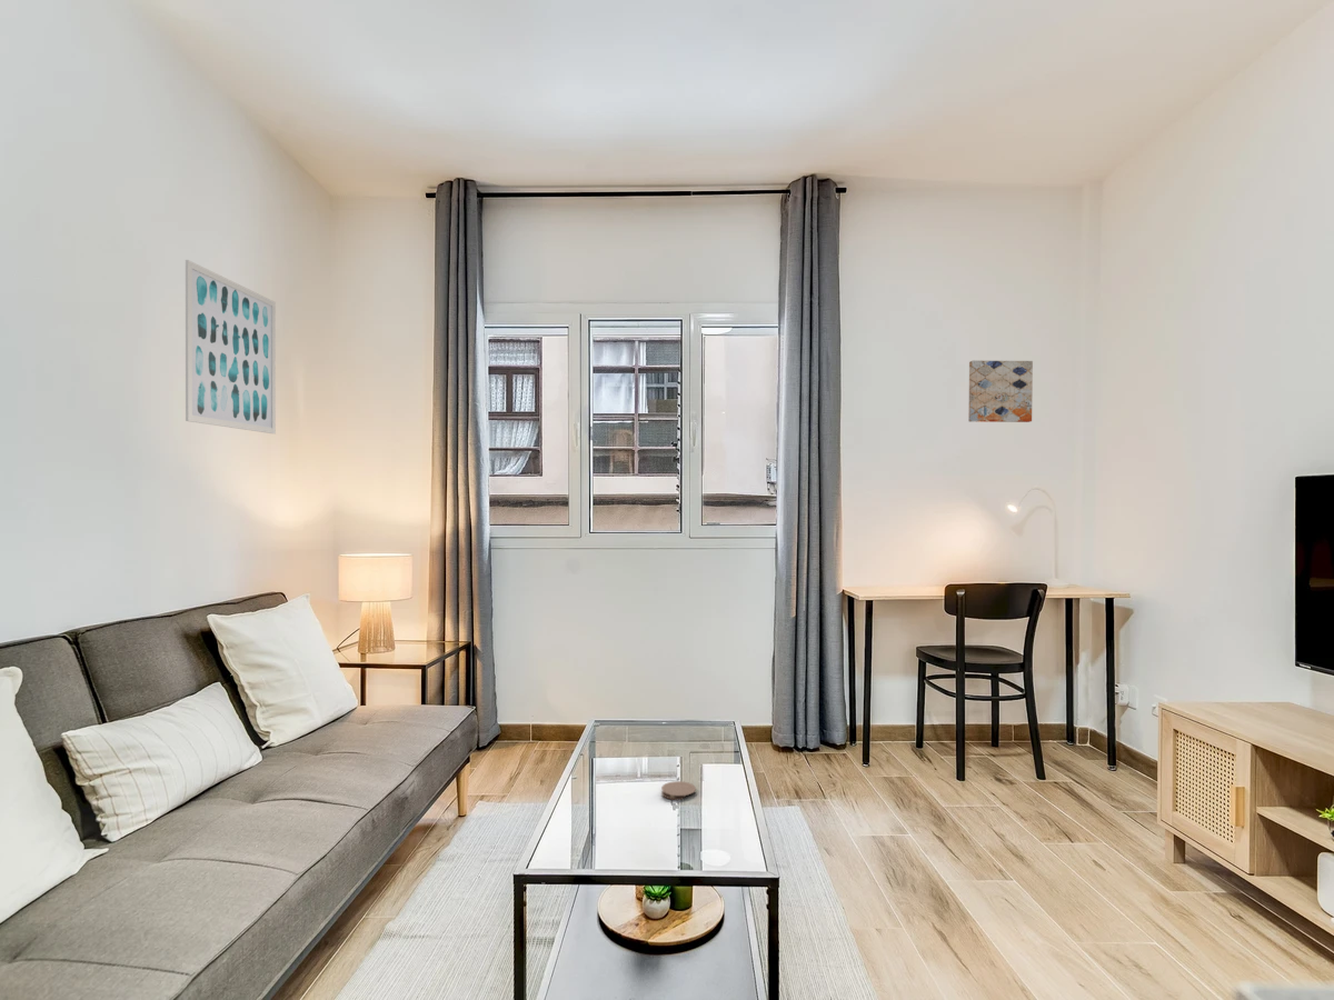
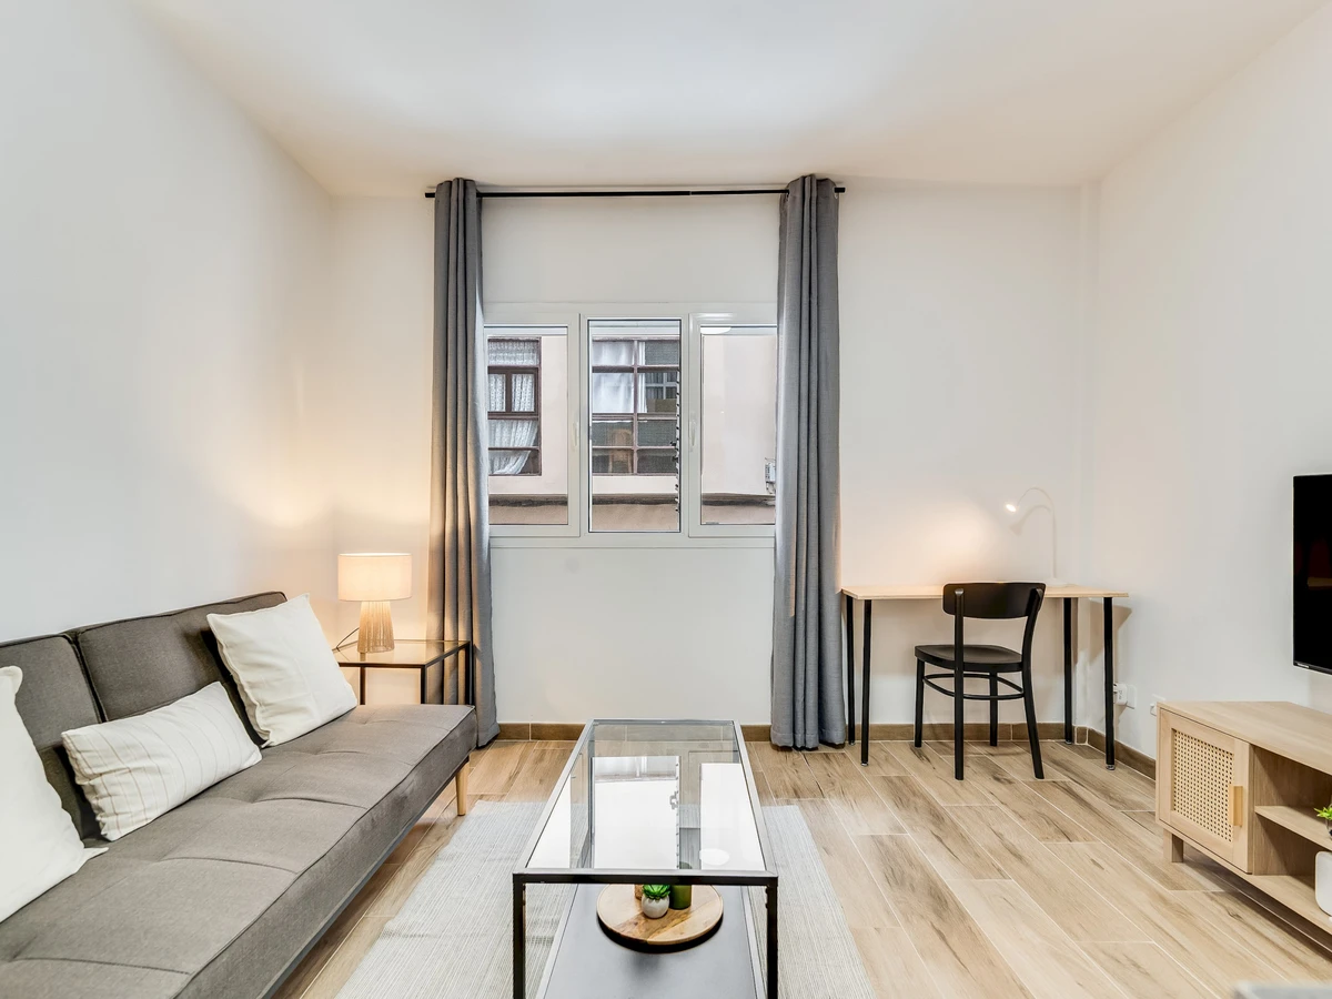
- wall art [185,259,277,434]
- coaster [660,780,697,801]
- wall art [967,360,1034,423]
